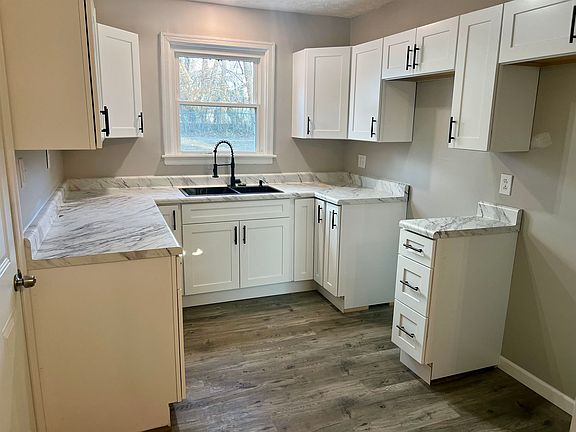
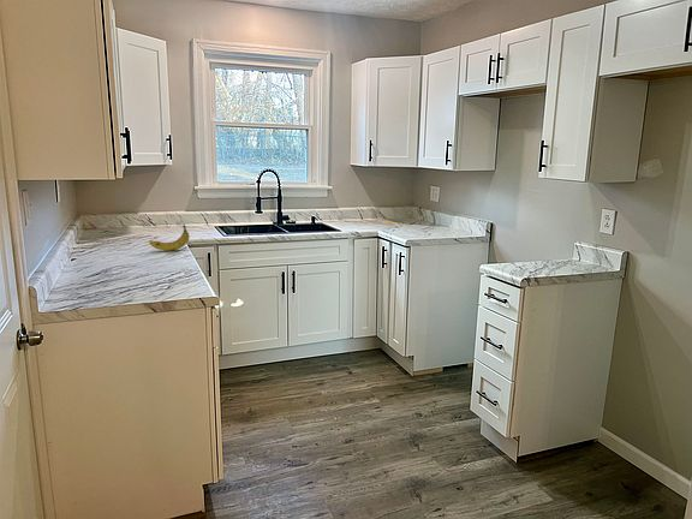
+ fruit [148,223,190,252]
